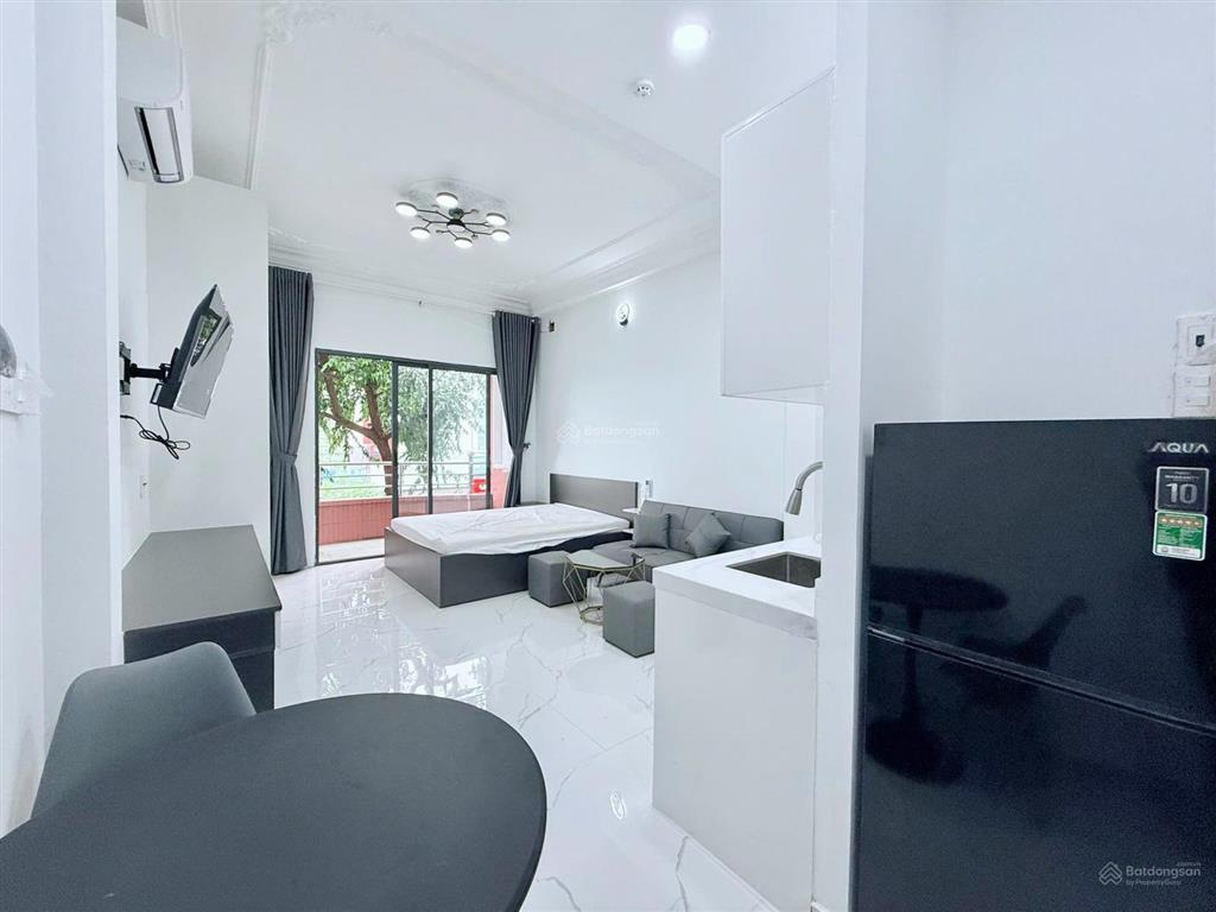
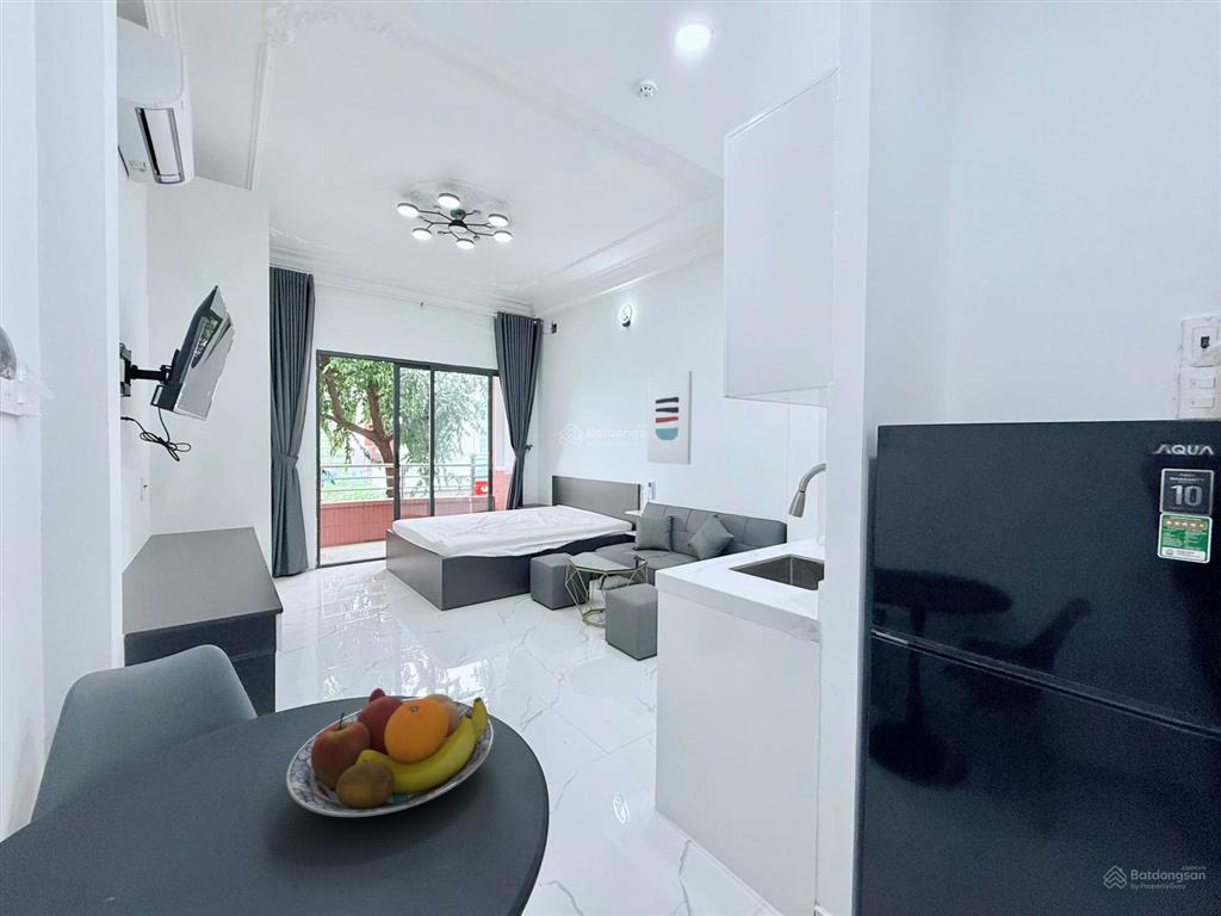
+ wall art [646,370,693,465]
+ fruit bowl [285,687,495,818]
